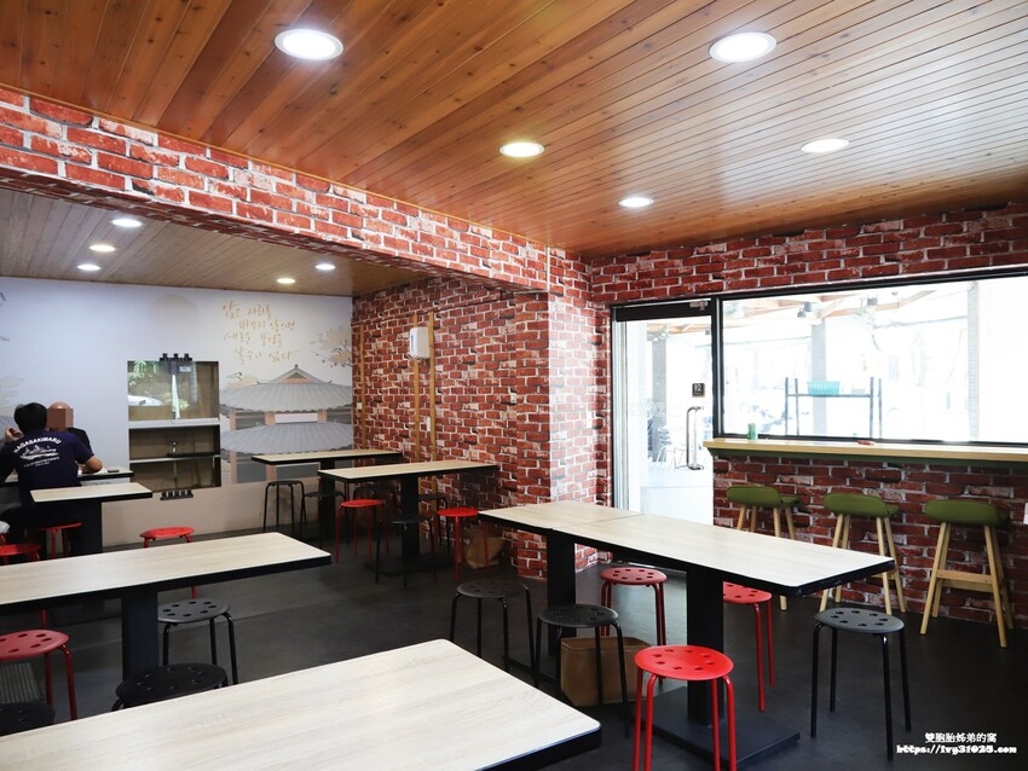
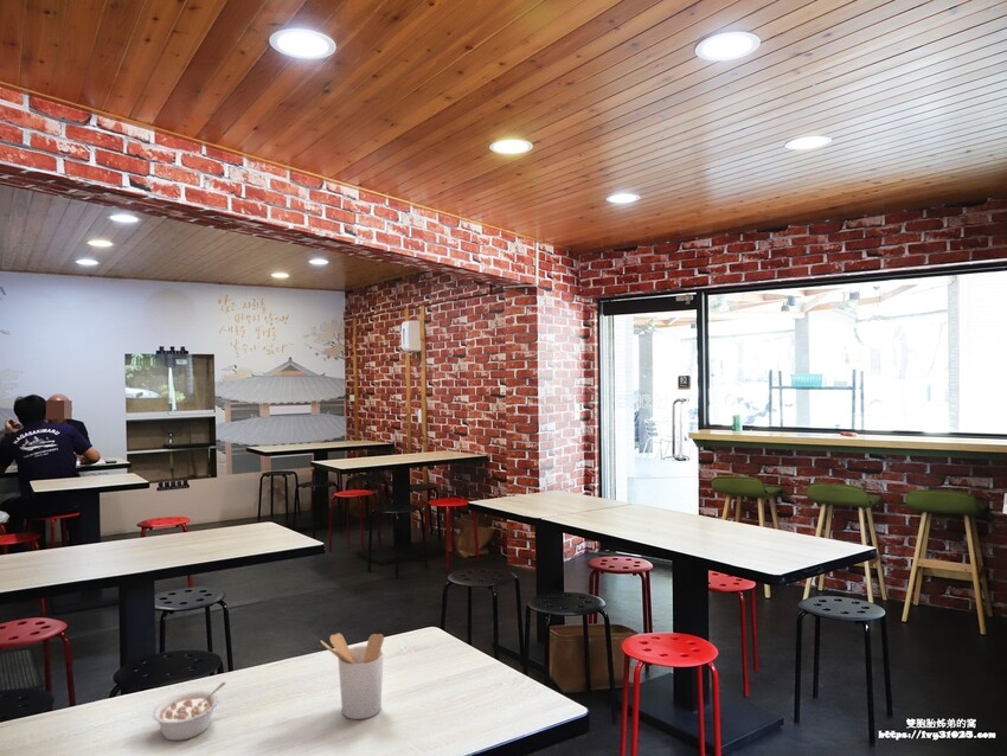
+ legume [152,681,227,742]
+ utensil holder [320,632,385,720]
